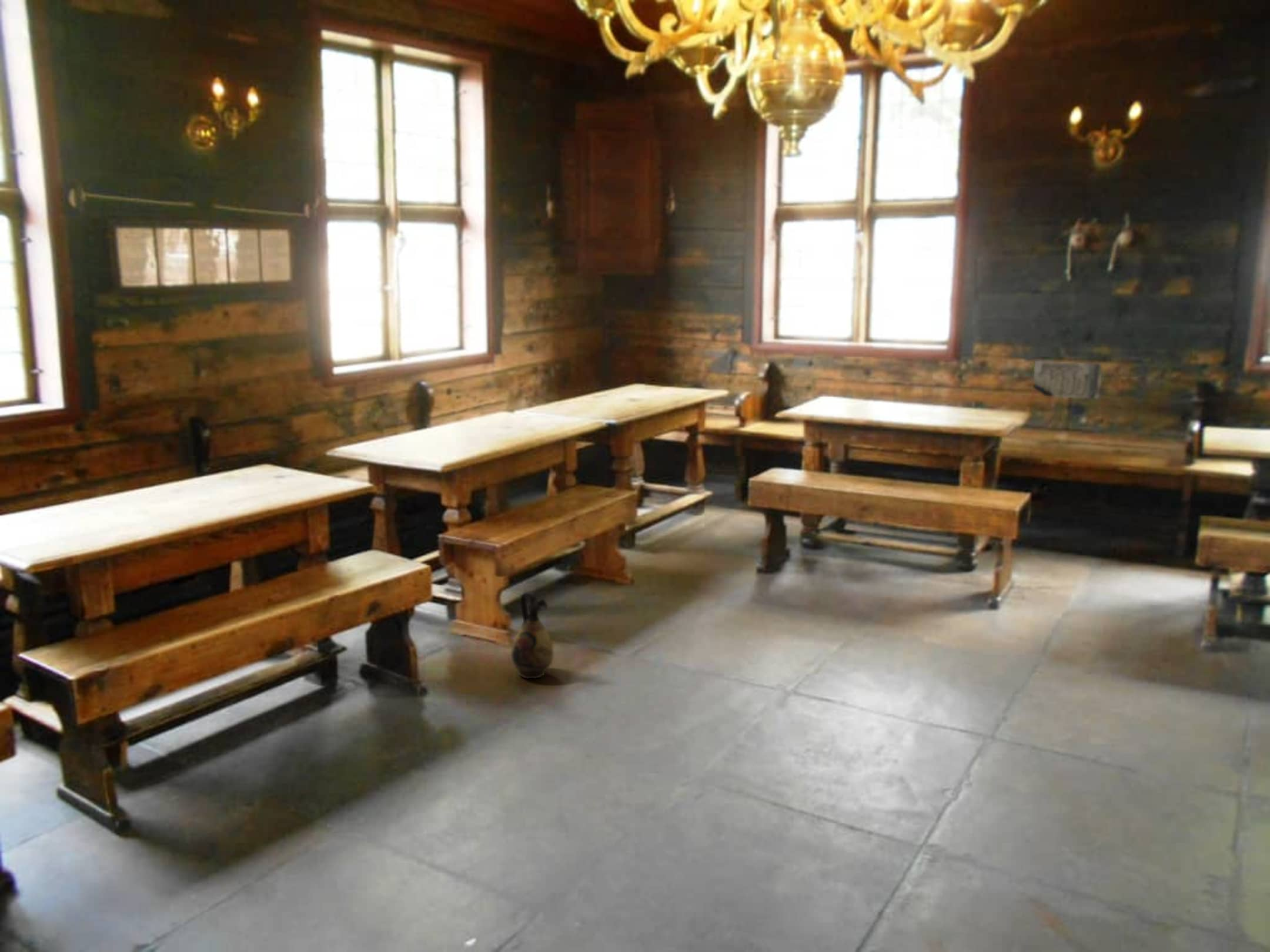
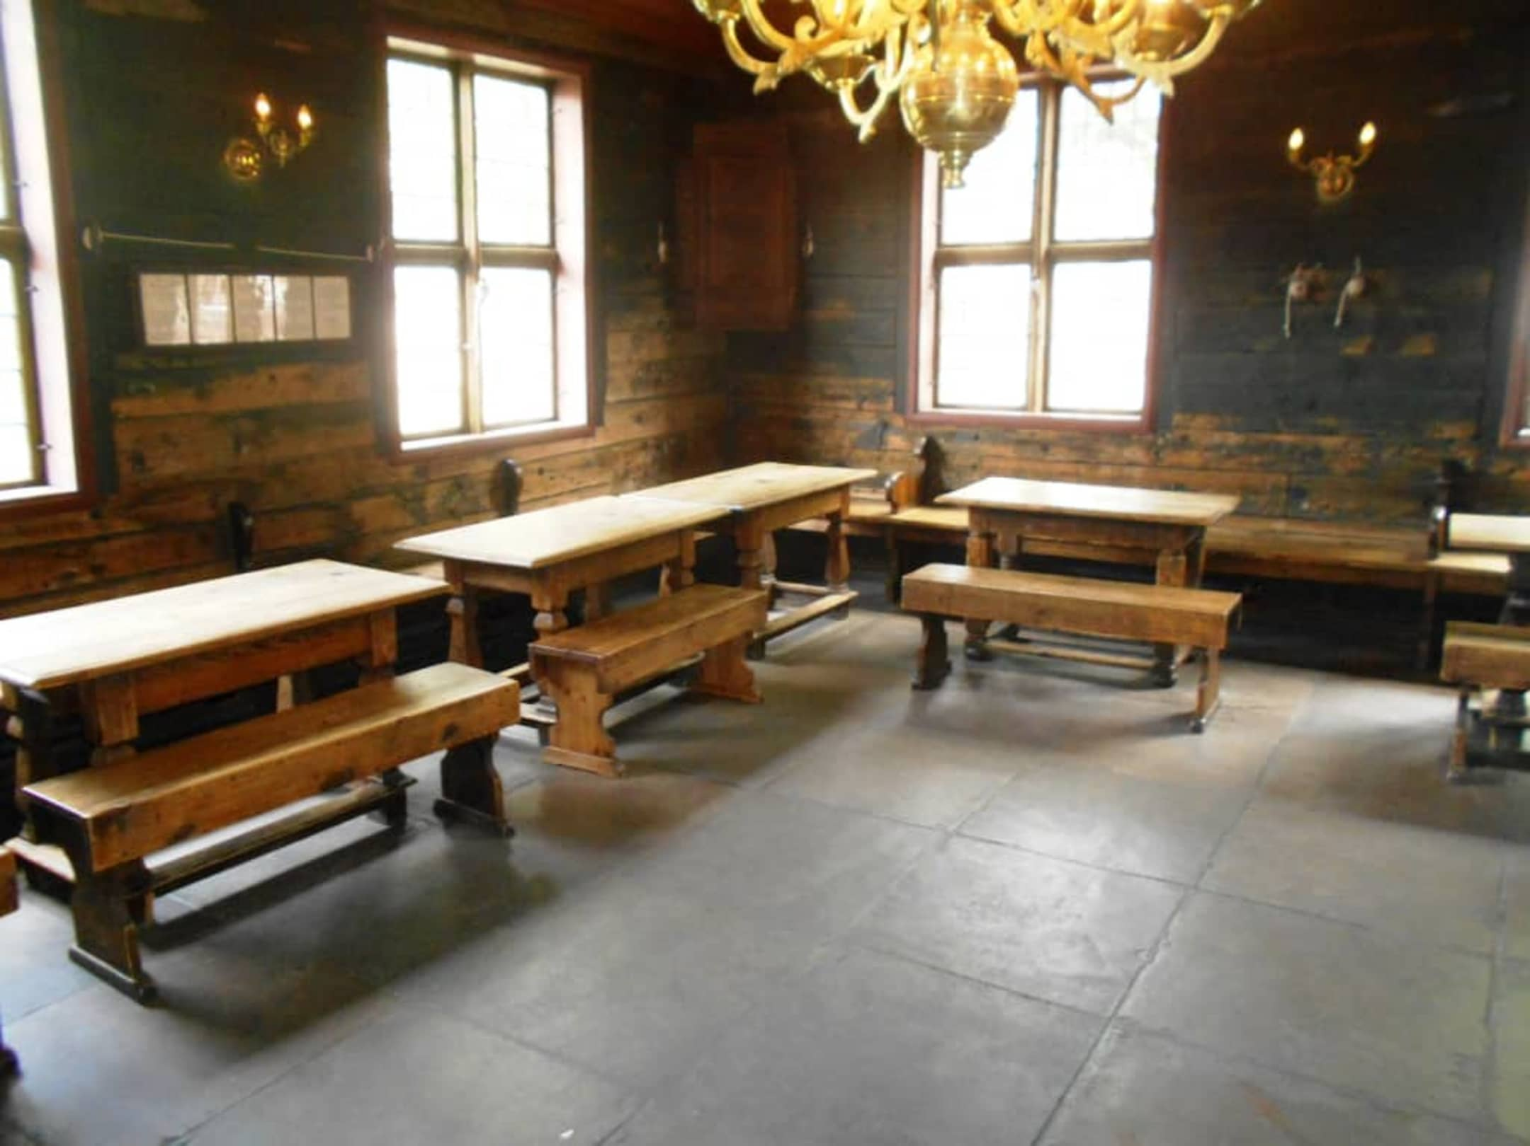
- relief carving [1032,360,1102,400]
- ceramic jug [510,591,554,679]
